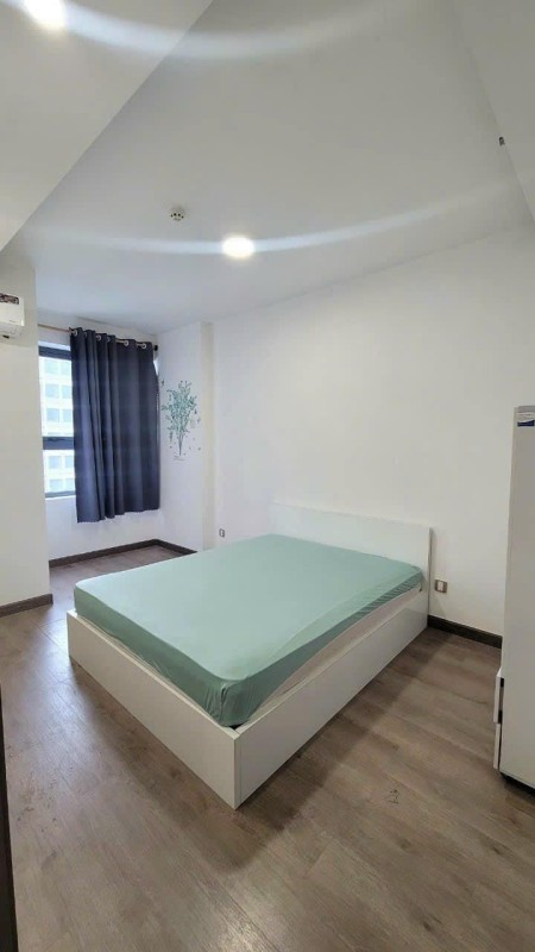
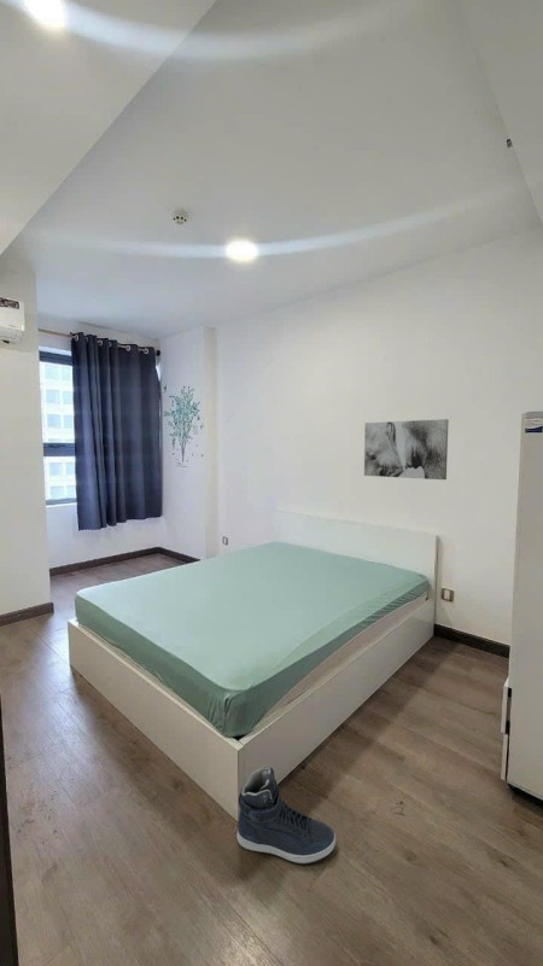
+ sneaker [235,764,337,865]
+ wall art [363,418,450,481]
